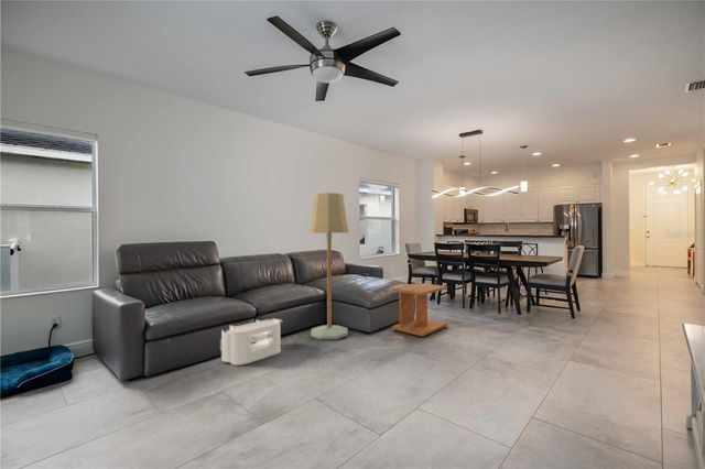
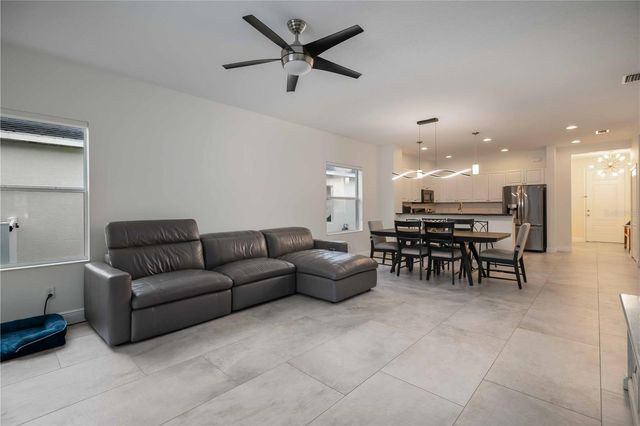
- floor lamp [308,192,350,340]
- air purifier [219,317,283,366]
- side table [391,282,448,337]
